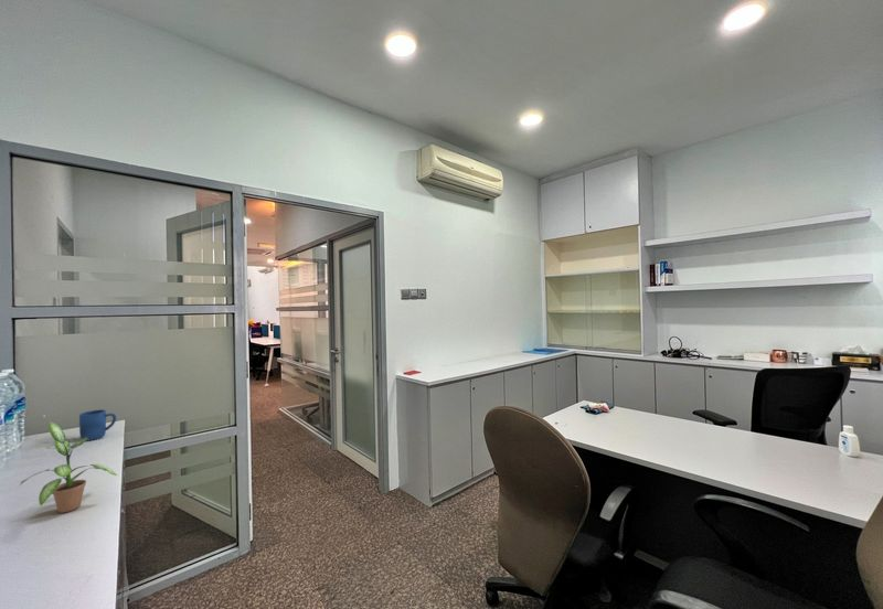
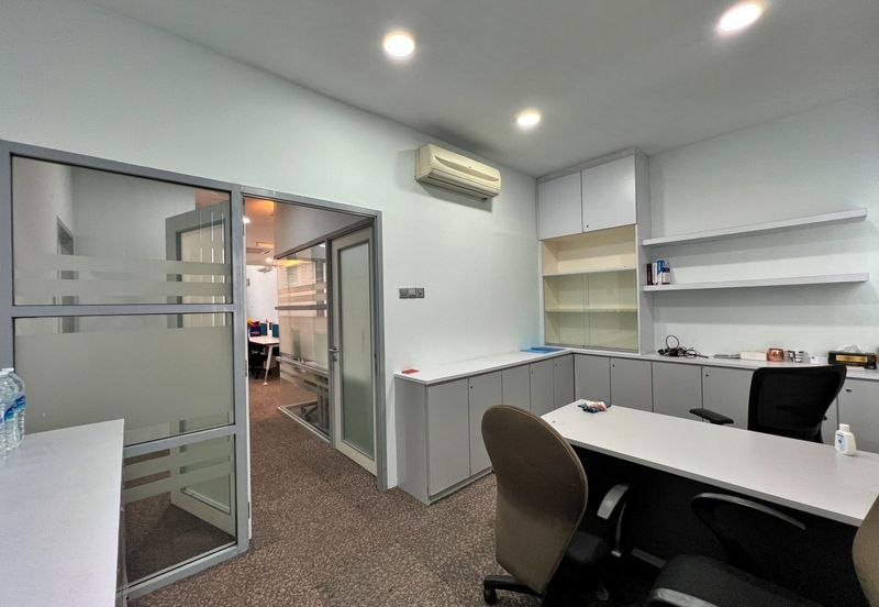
- potted plant [19,421,118,514]
- mug [78,408,118,441]
